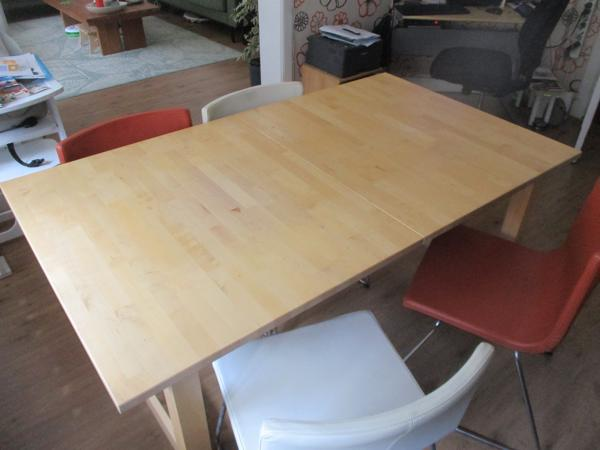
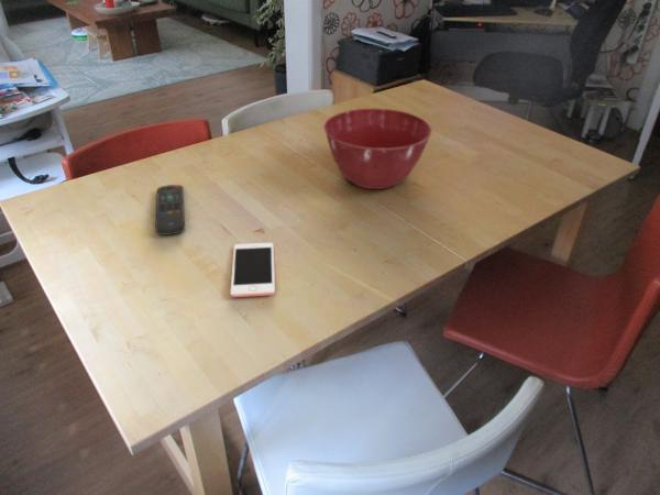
+ cell phone [230,242,276,298]
+ remote control [154,184,186,237]
+ mixing bowl [322,107,433,190]
